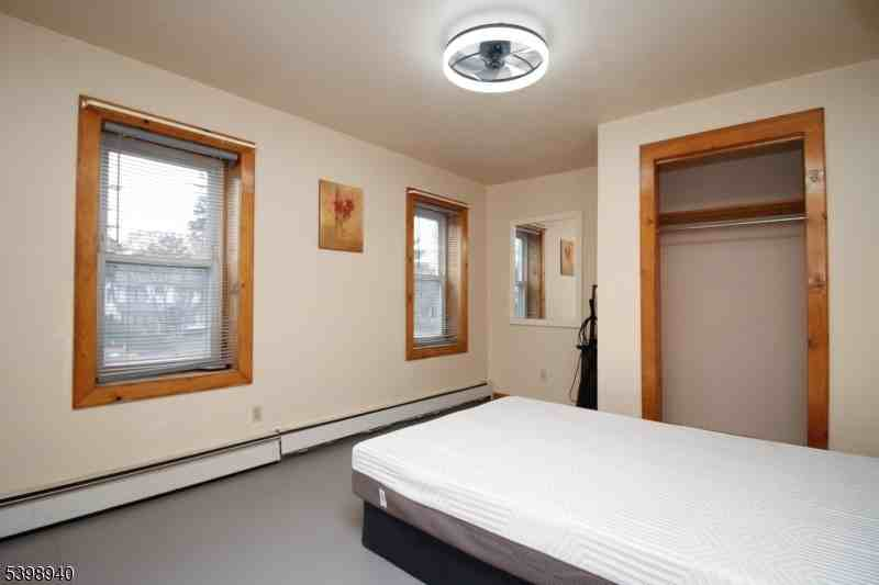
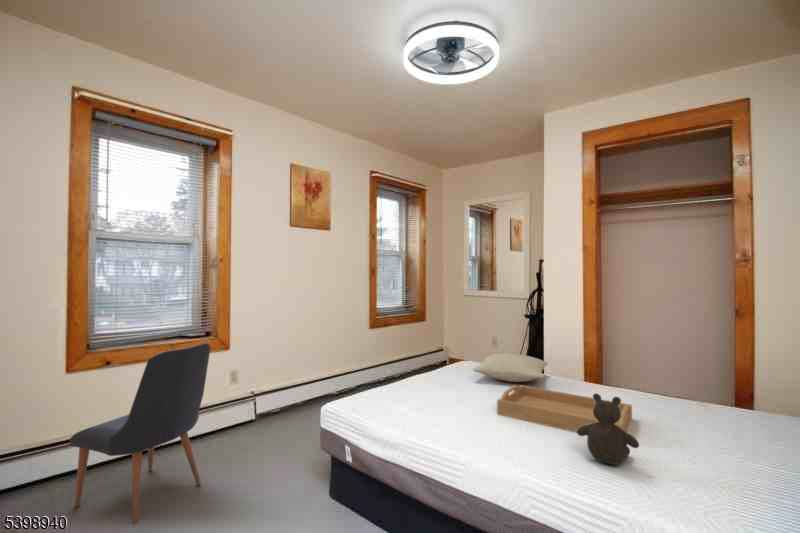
+ chair [69,342,212,525]
+ serving tray [496,384,633,433]
+ pillow [472,353,549,383]
+ teddy bear [576,392,640,466]
